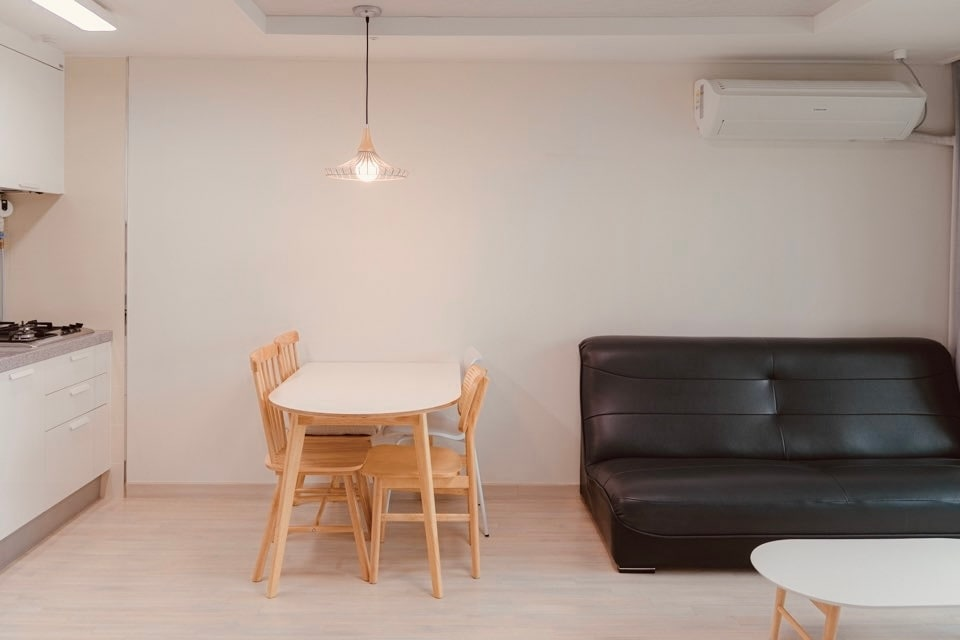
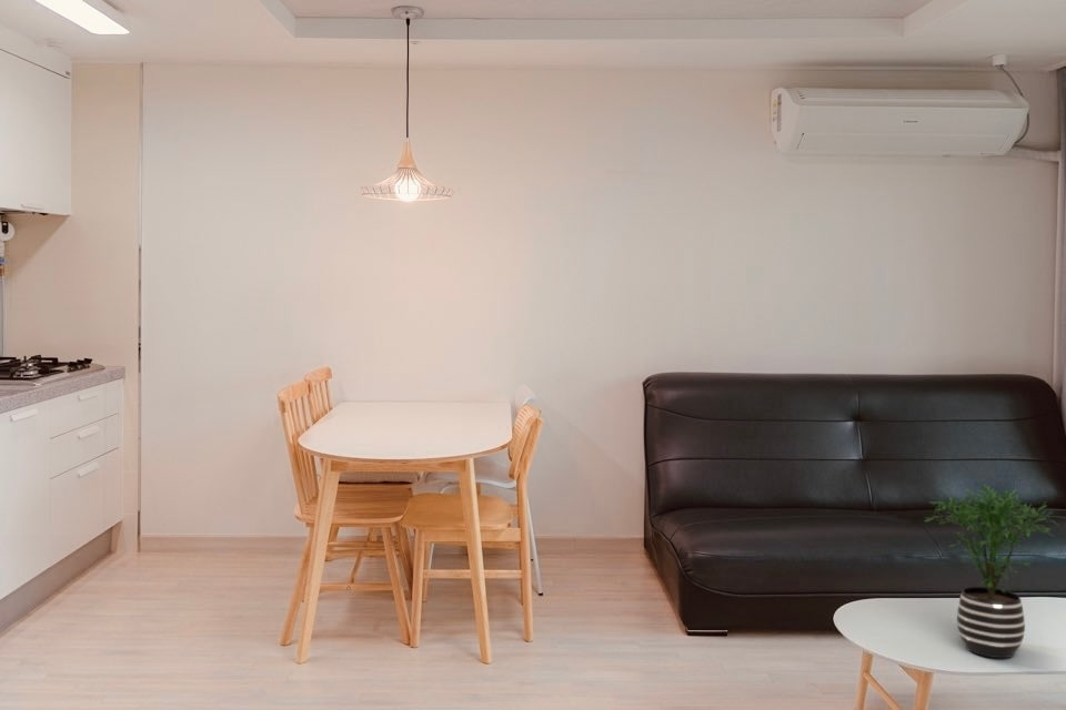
+ potted plant [924,483,1063,659]
